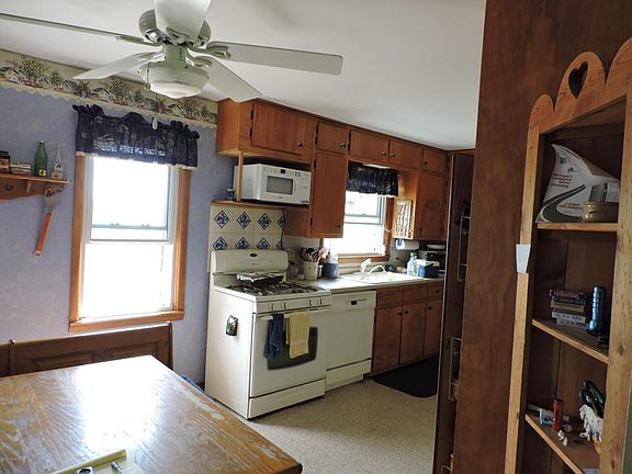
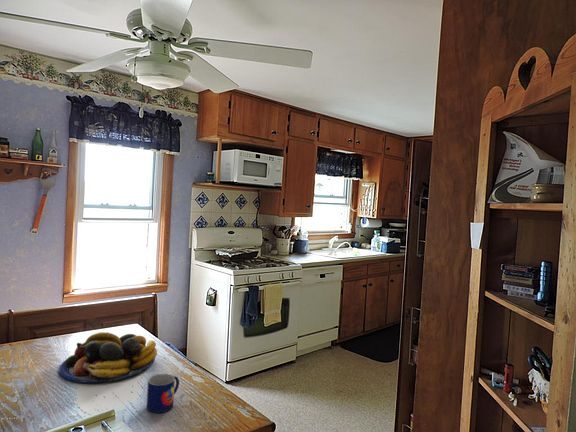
+ mug [146,373,180,414]
+ fruit bowl [58,331,158,384]
